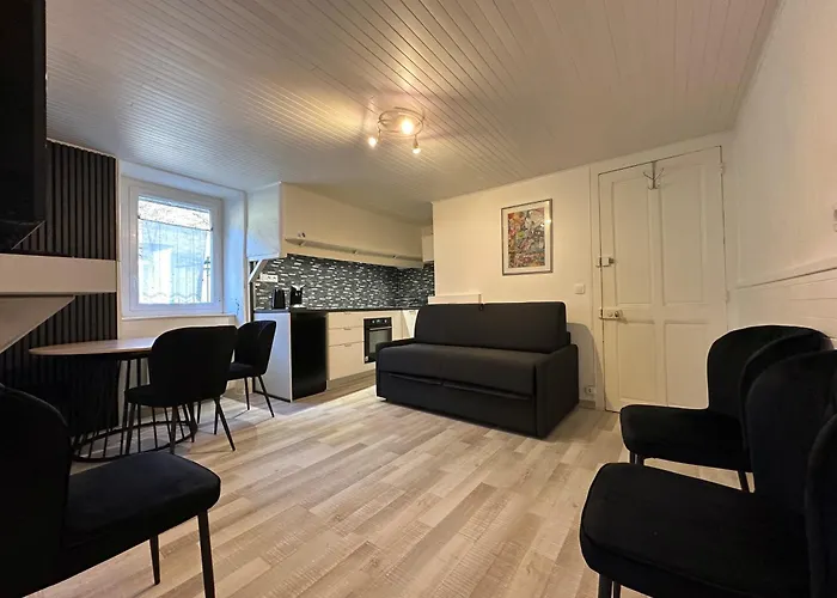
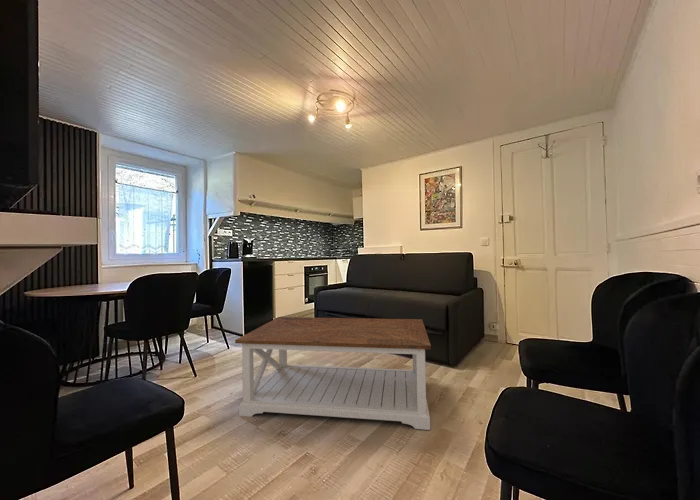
+ coffee table [234,316,432,431]
